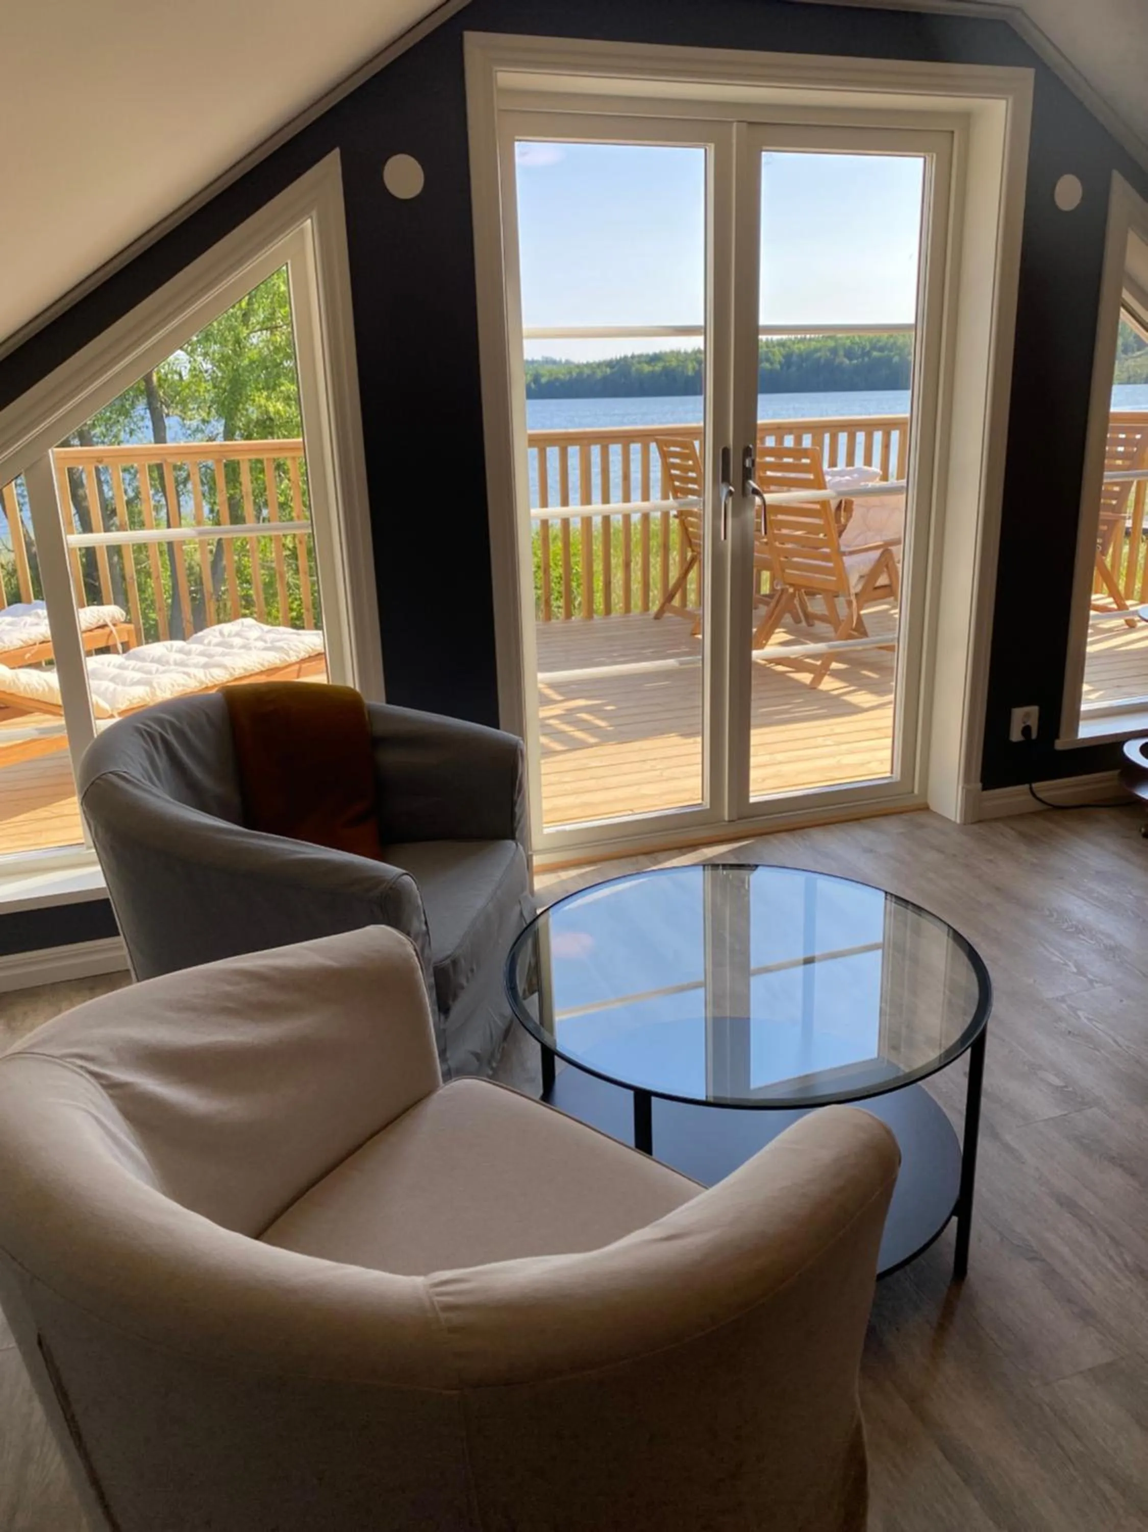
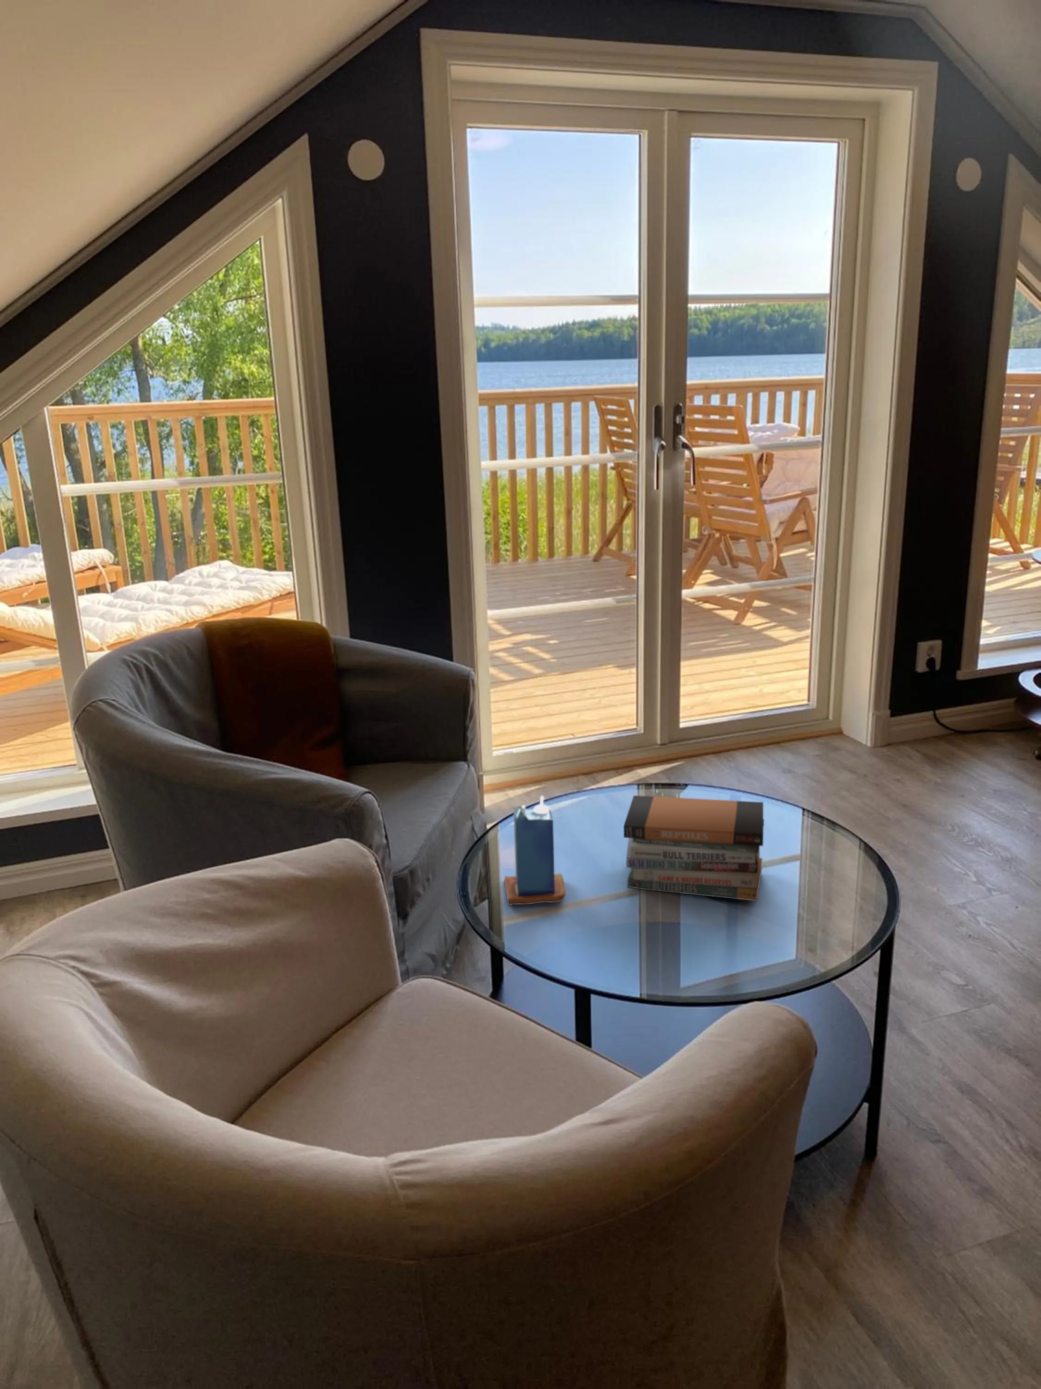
+ book stack [623,795,764,901]
+ candle [504,795,566,906]
